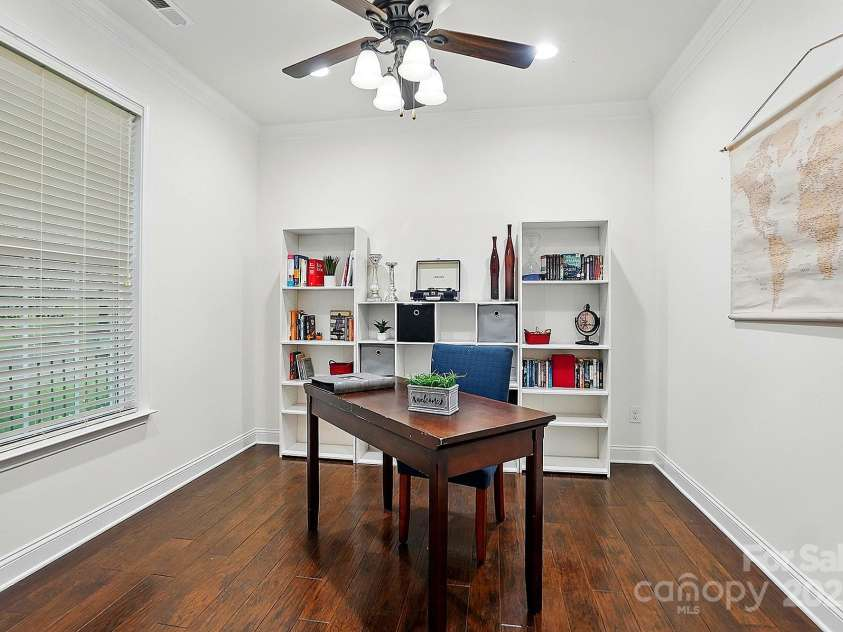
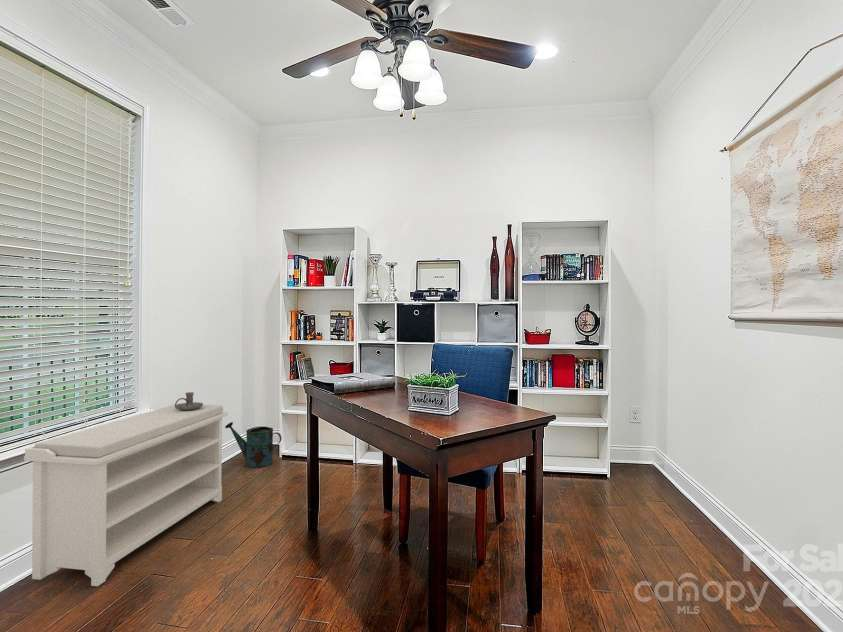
+ bench [23,403,229,587]
+ watering can [224,421,282,469]
+ candle holder [174,391,204,410]
